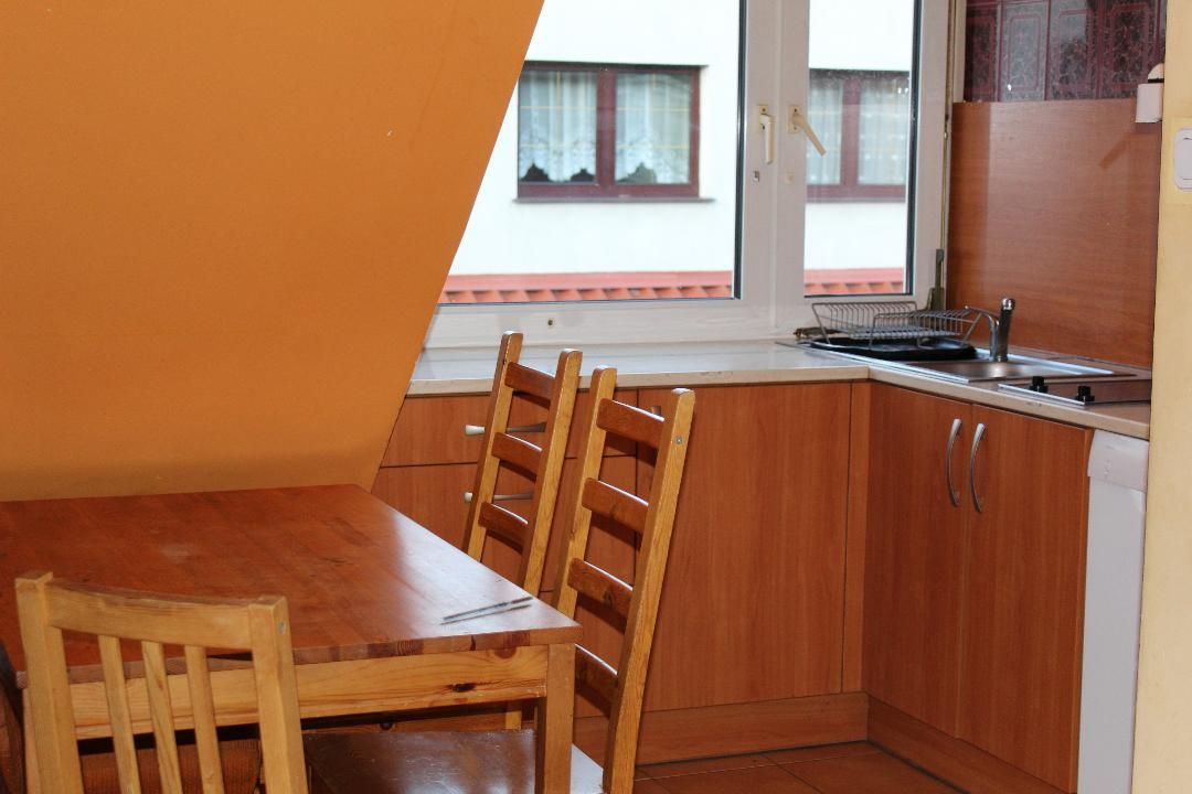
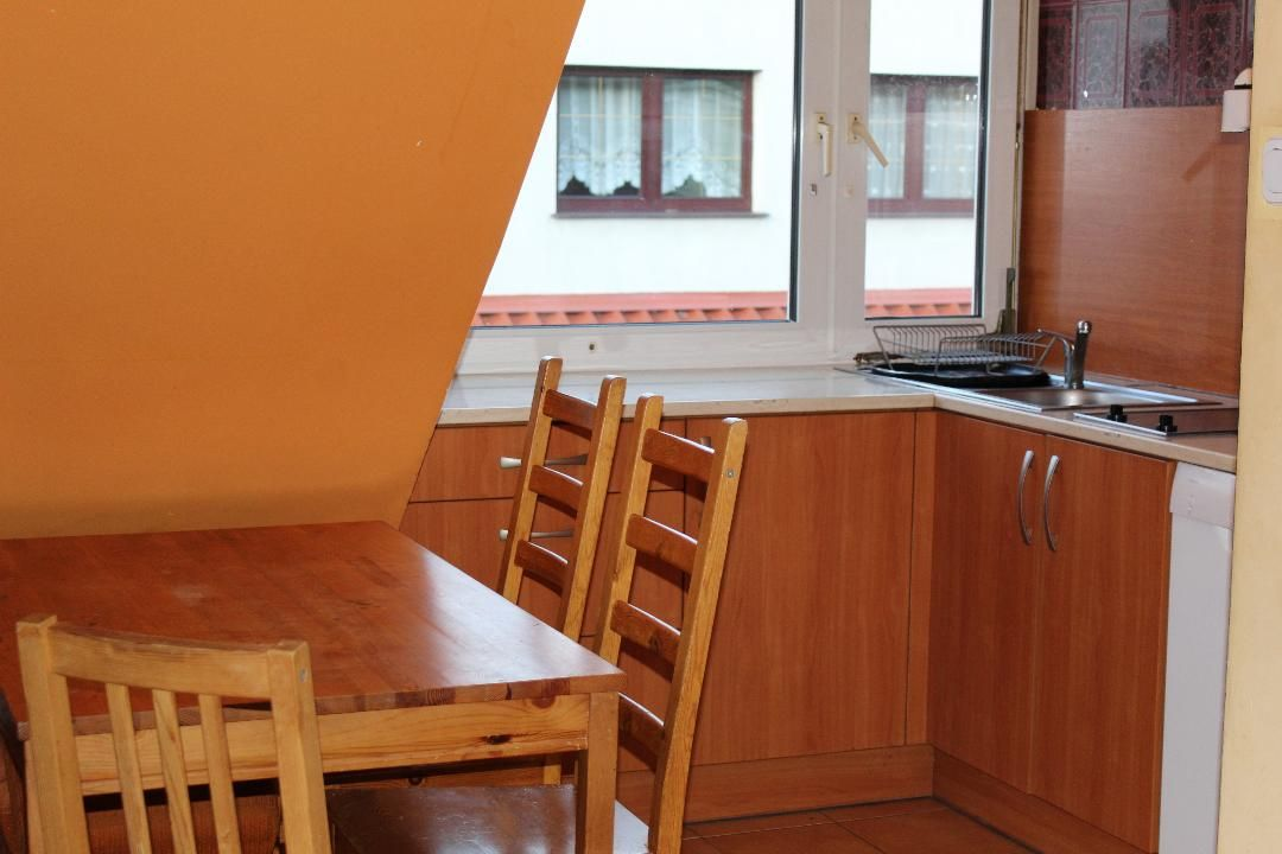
- pen [440,594,534,622]
